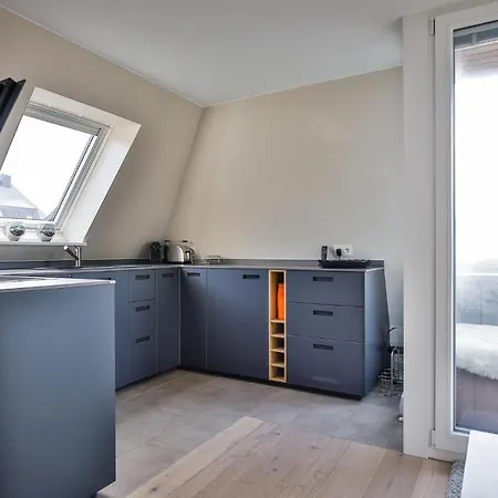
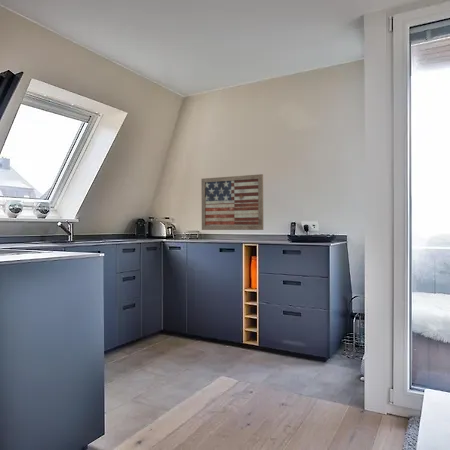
+ wall art [200,173,264,231]
